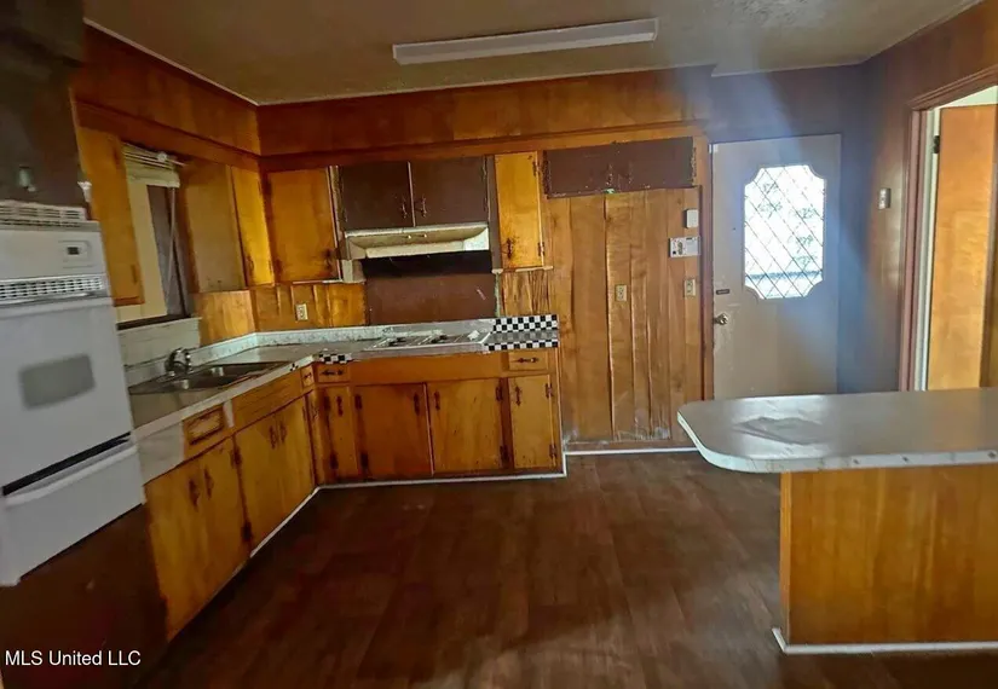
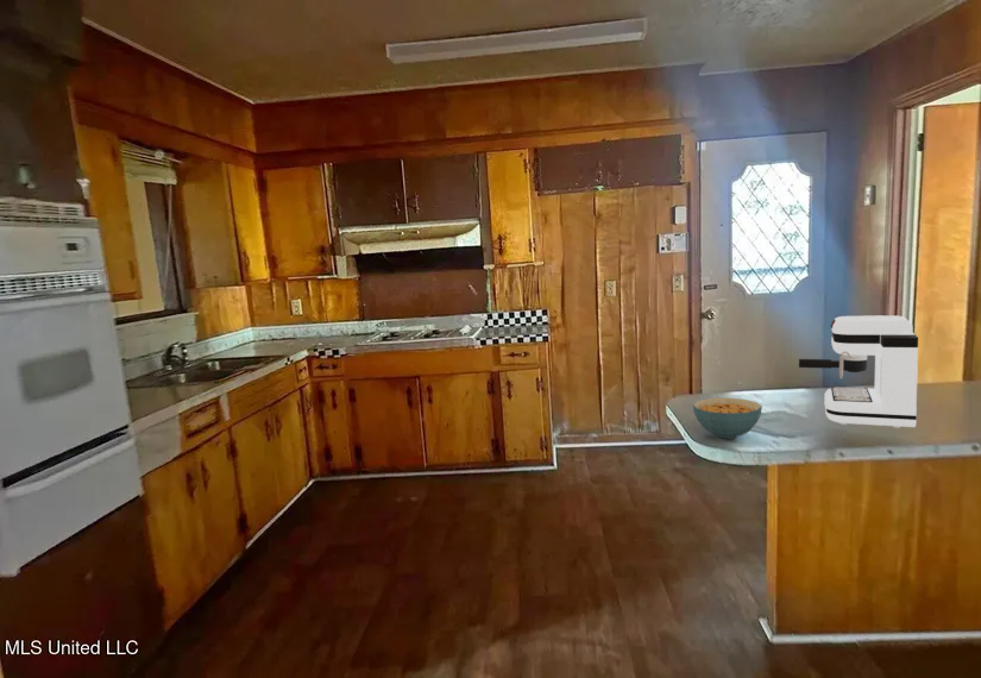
+ coffee maker [798,314,919,429]
+ cereal bowl [692,396,763,440]
